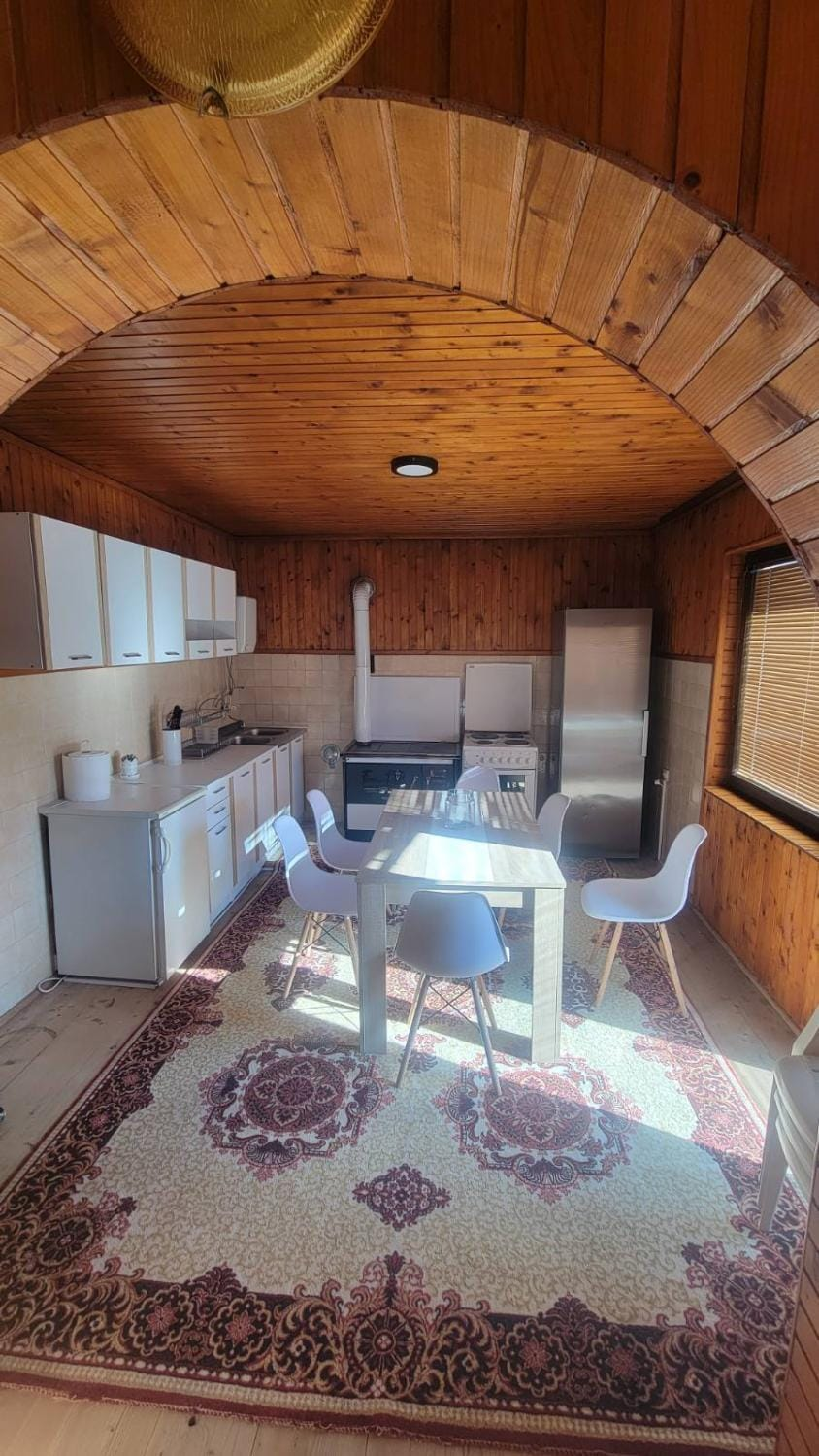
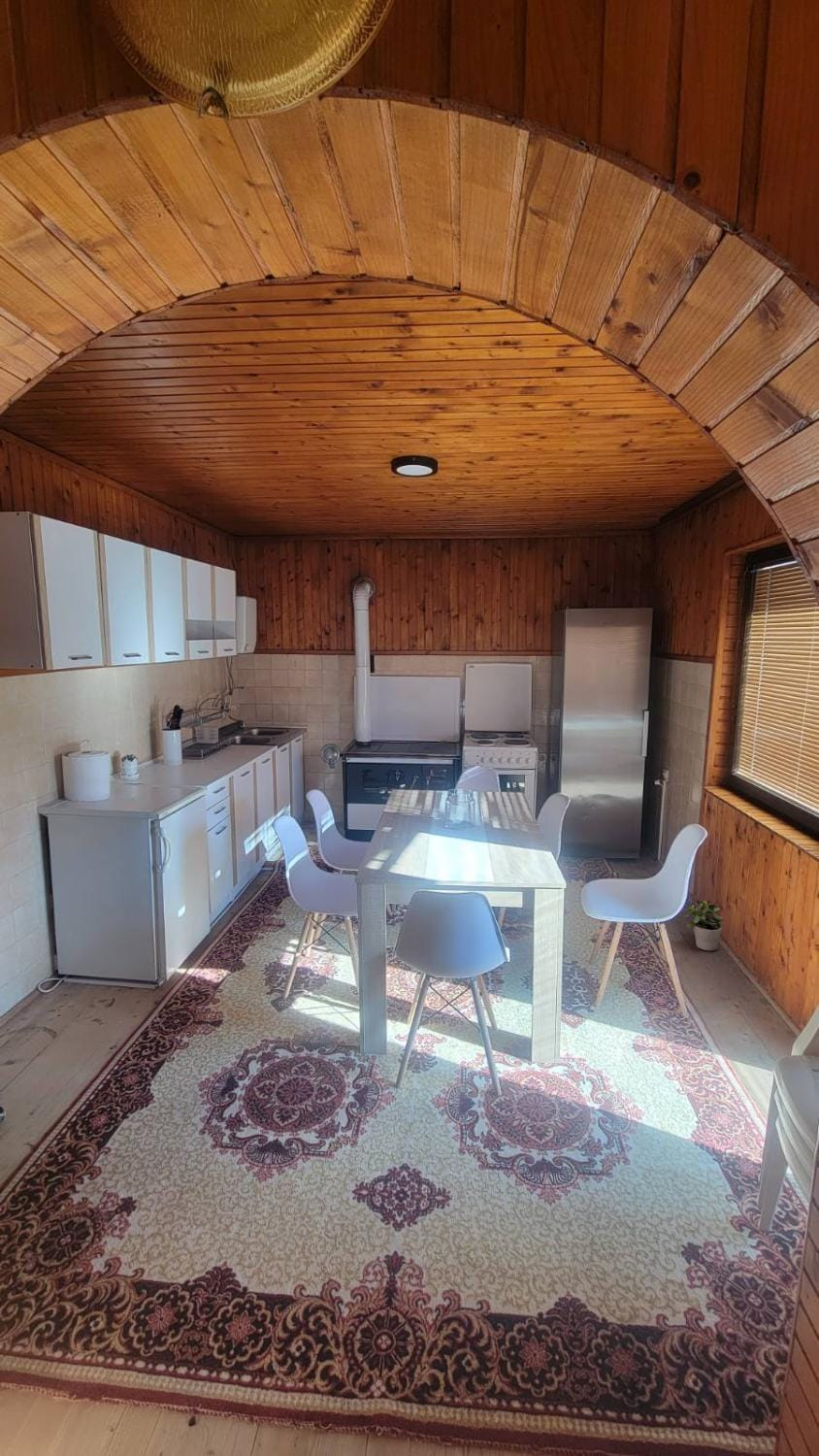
+ potted plant [682,899,724,951]
